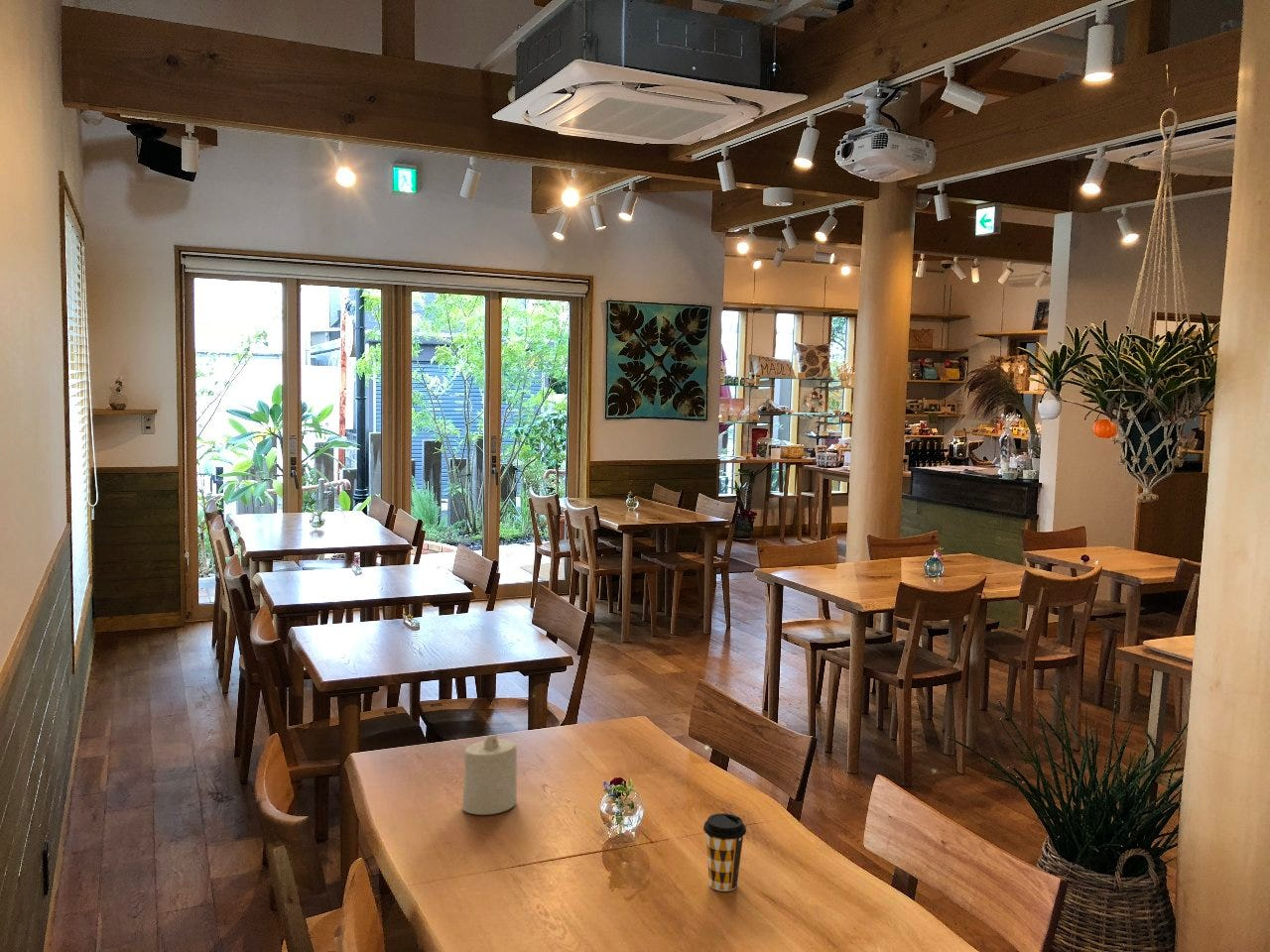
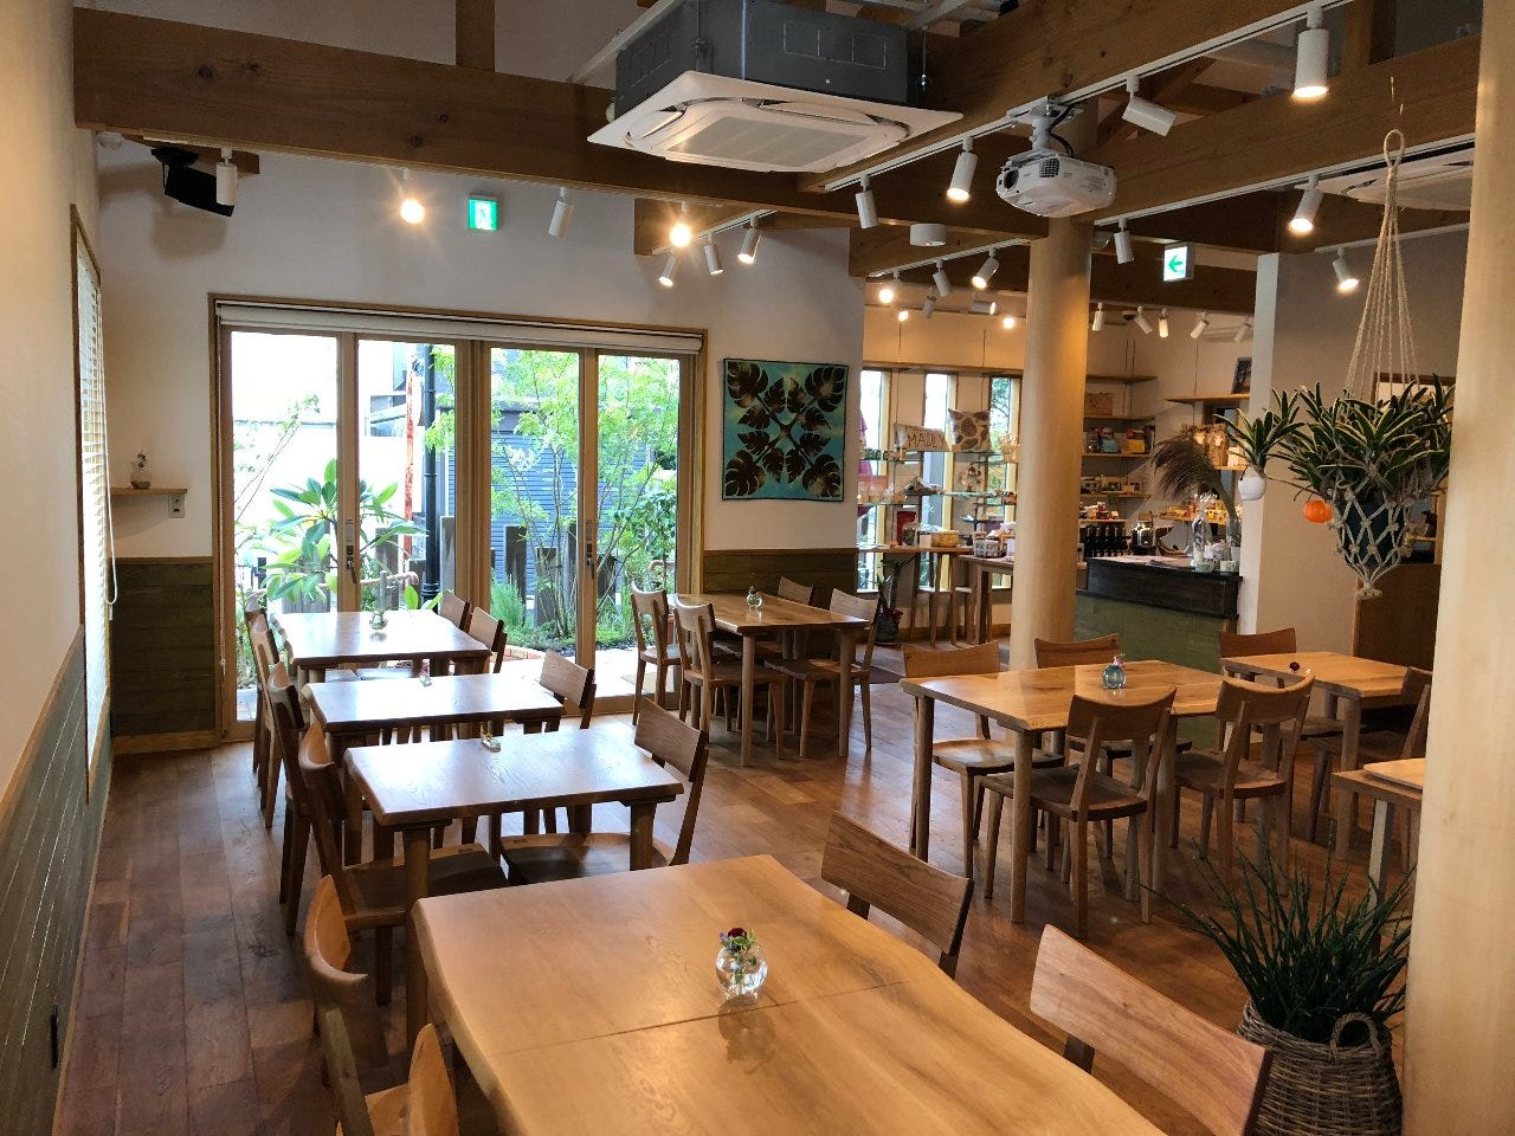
- candle [461,734,518,816]
- coffee cup [702,812,747,892]
